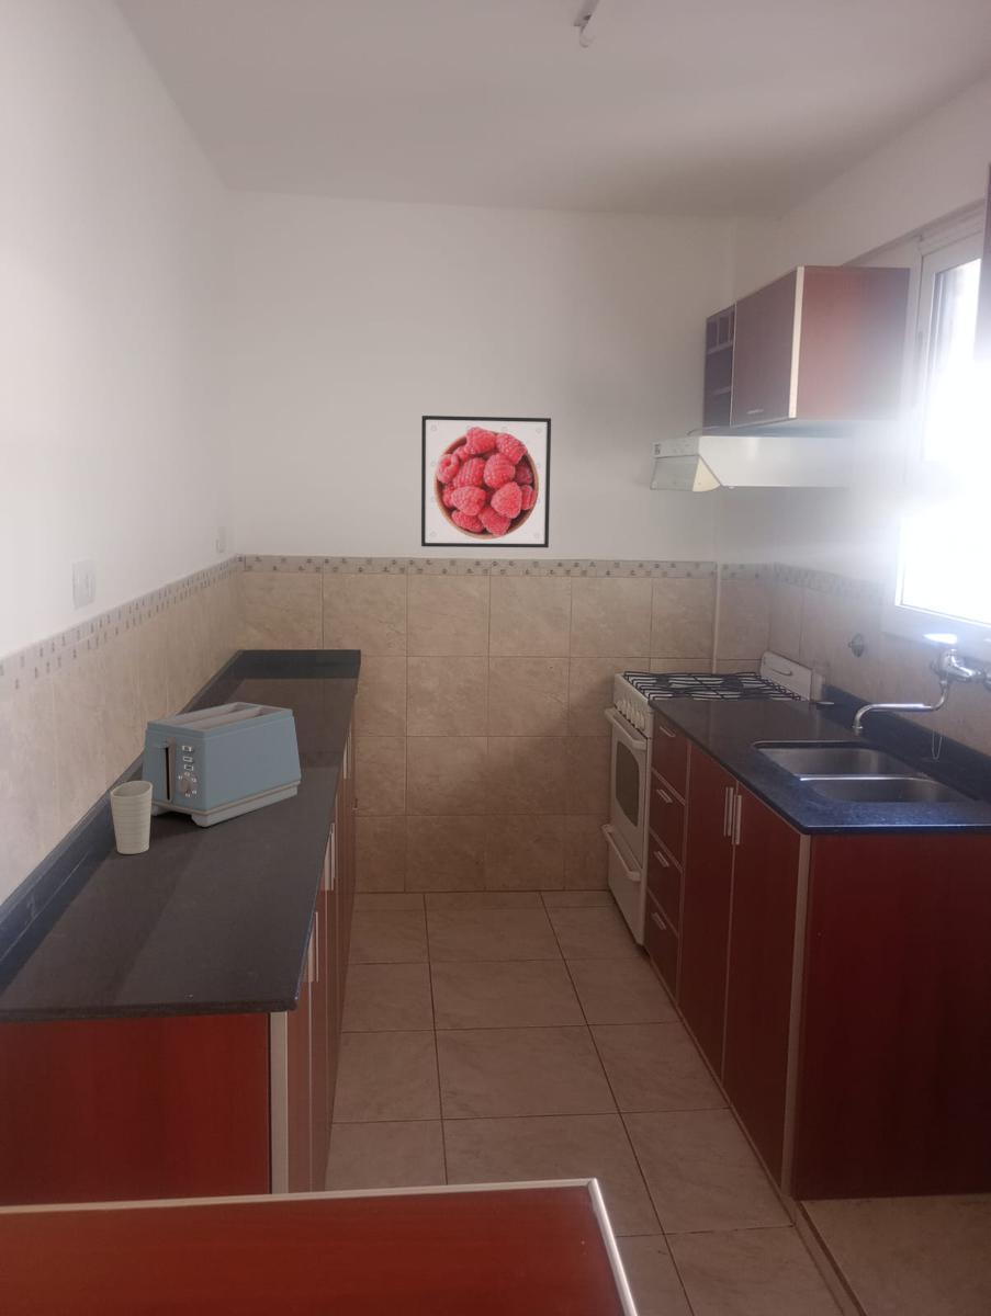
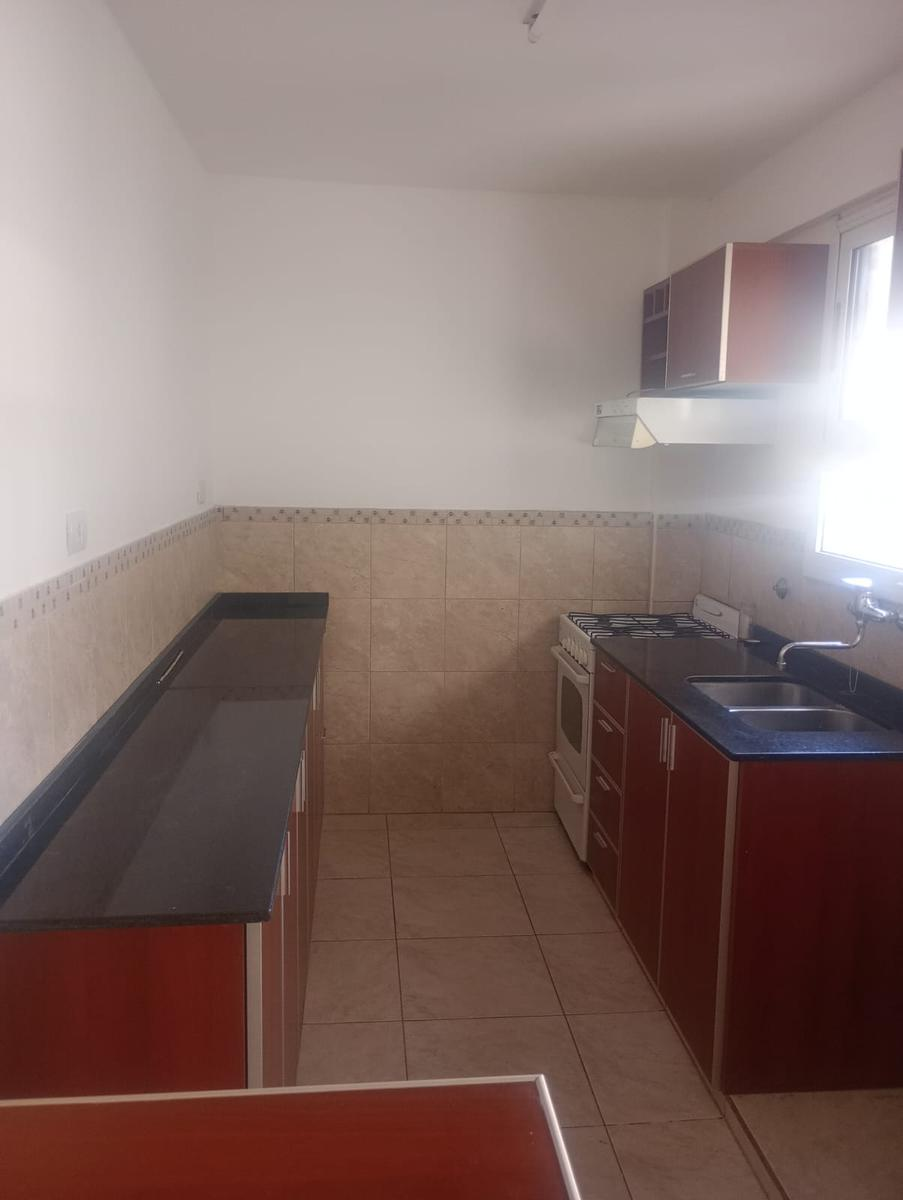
- toaster [140,701,302,828]
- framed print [420,415,552,548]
- cup [109,780,153,855]
